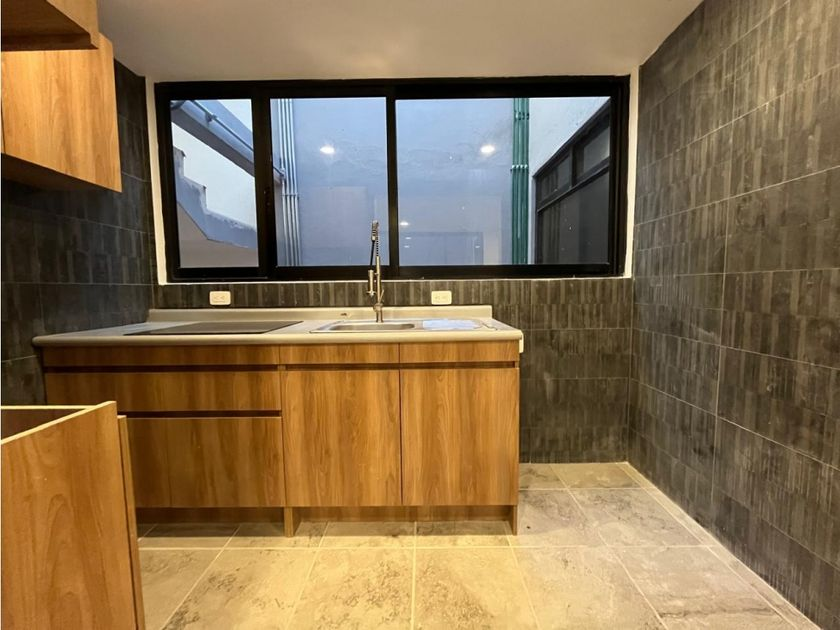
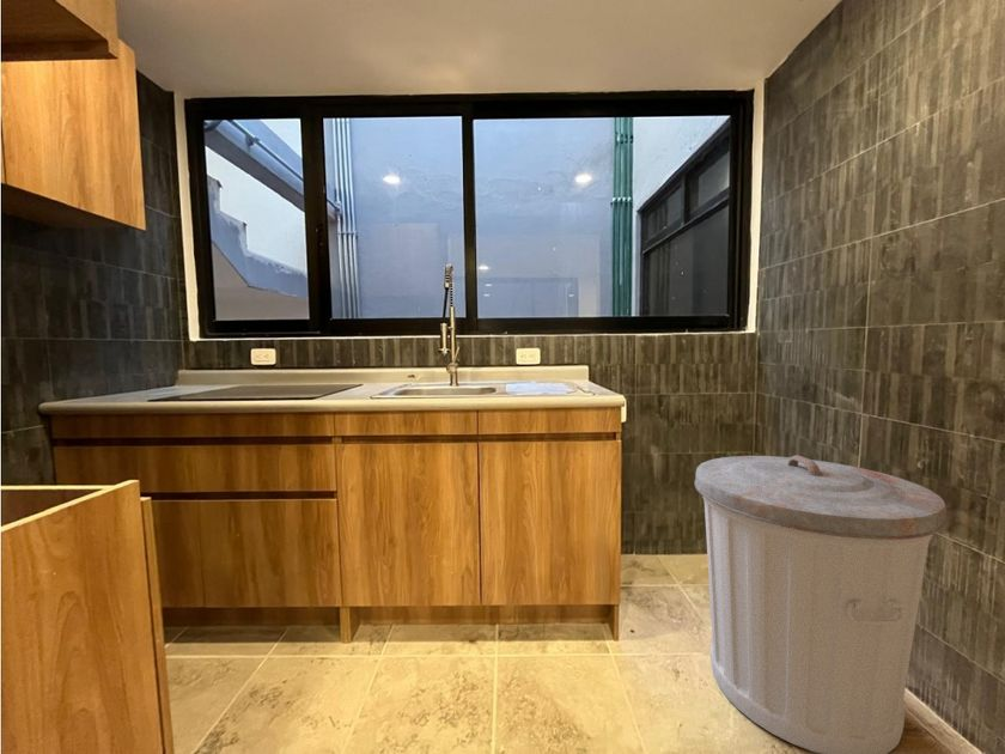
+ trash can [694,454,948,754]
